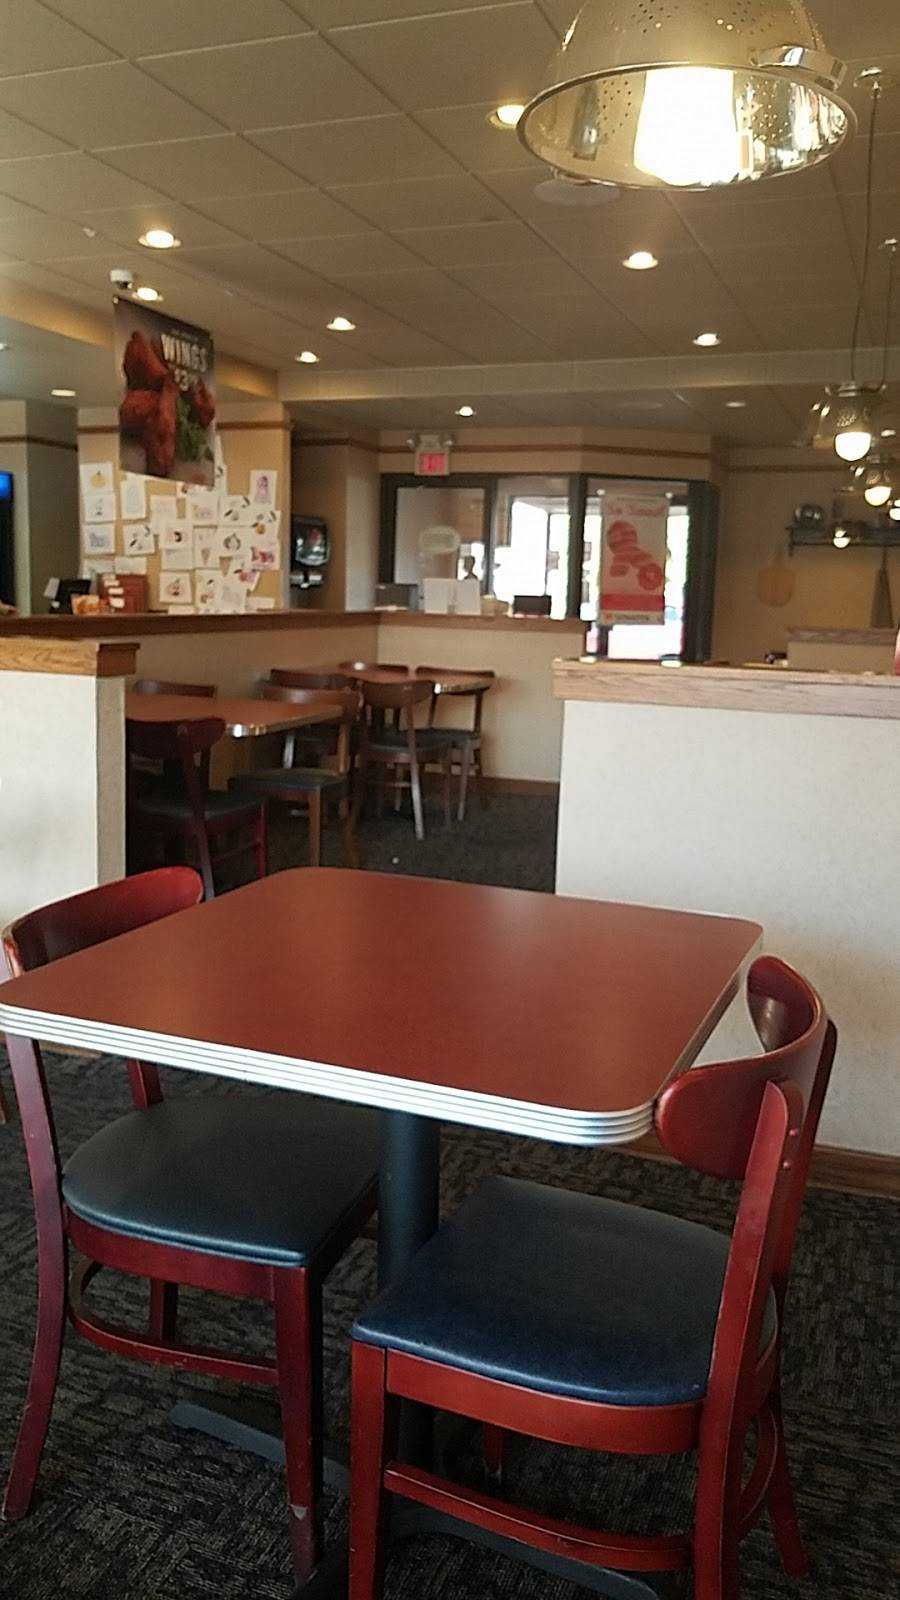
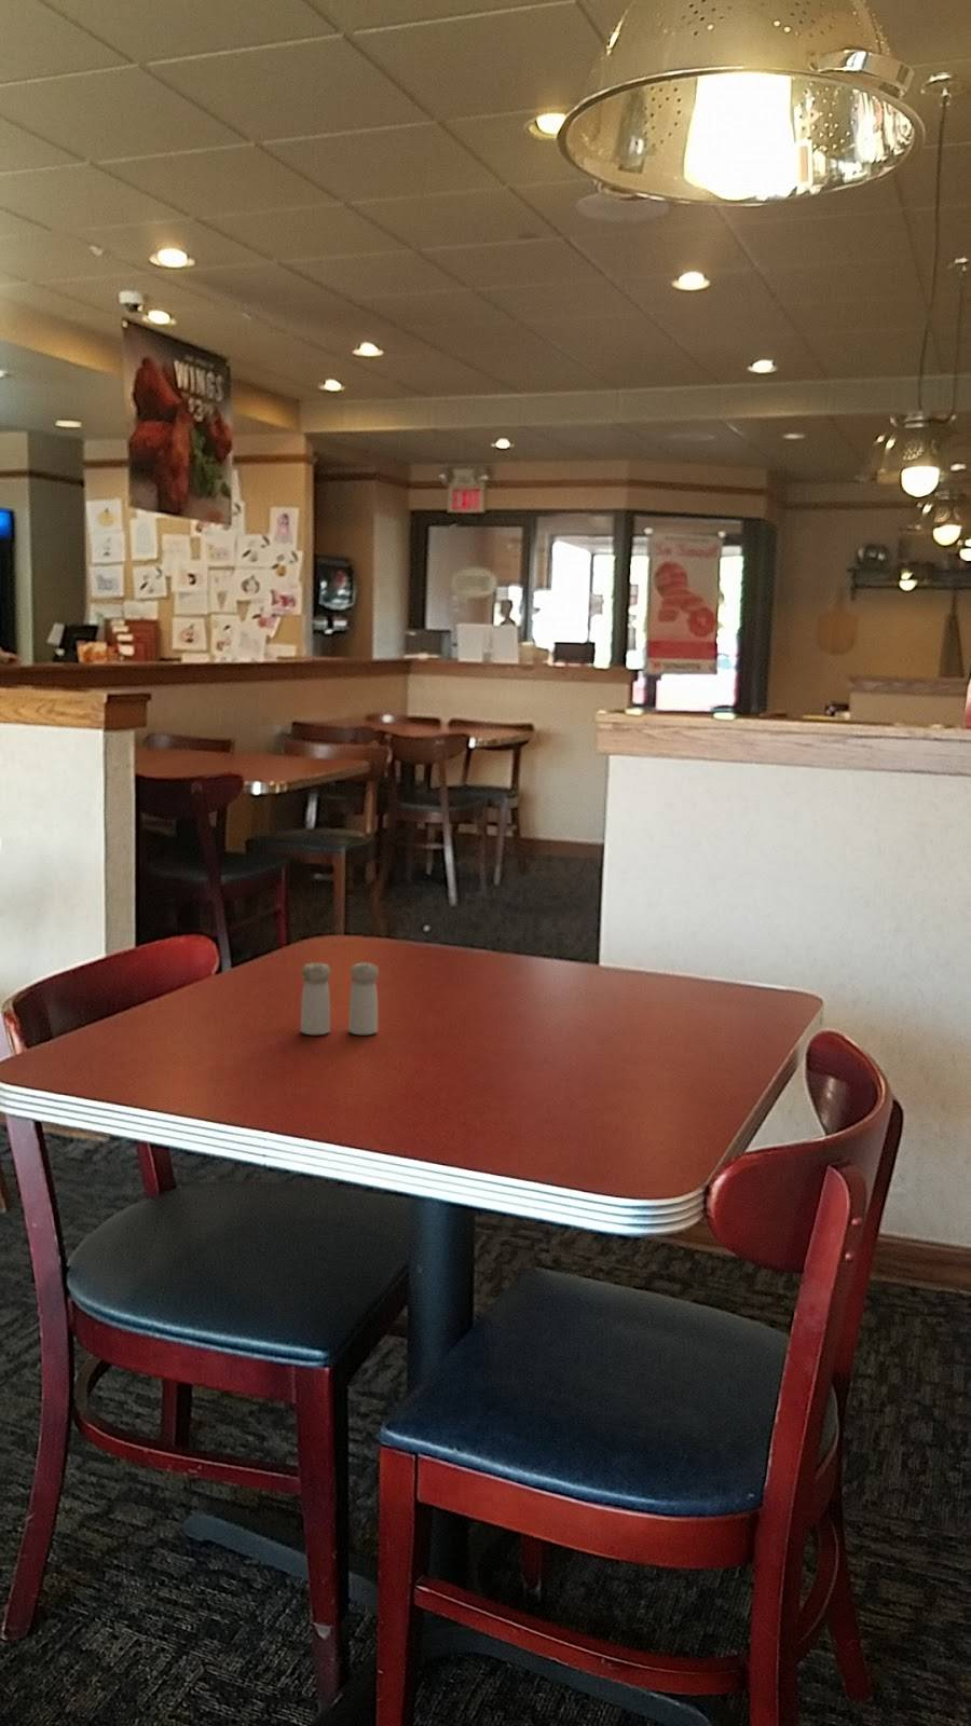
+ salt and pepper shaker [300,961,379,1036]
